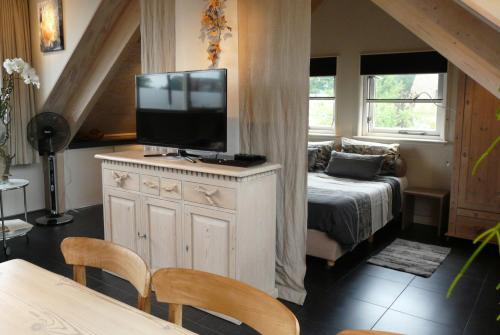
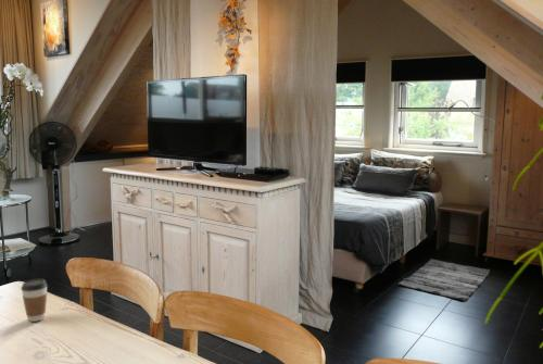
+ coffee cup [20,277,49,323]
